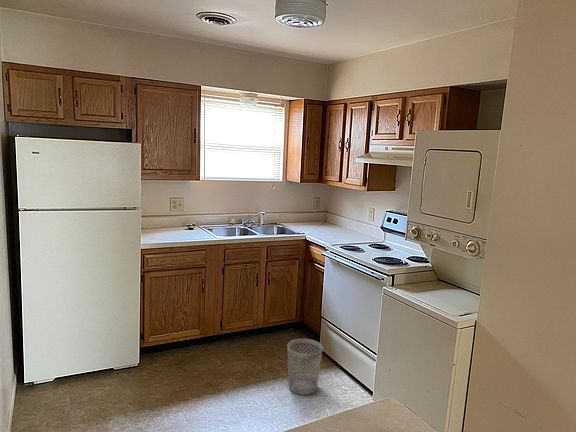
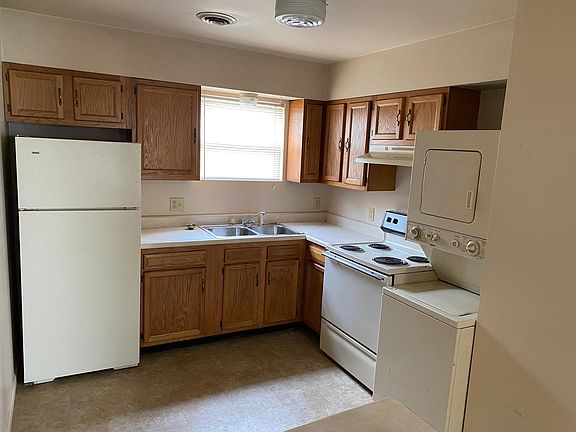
- wastebasket [286,338,324,396]
